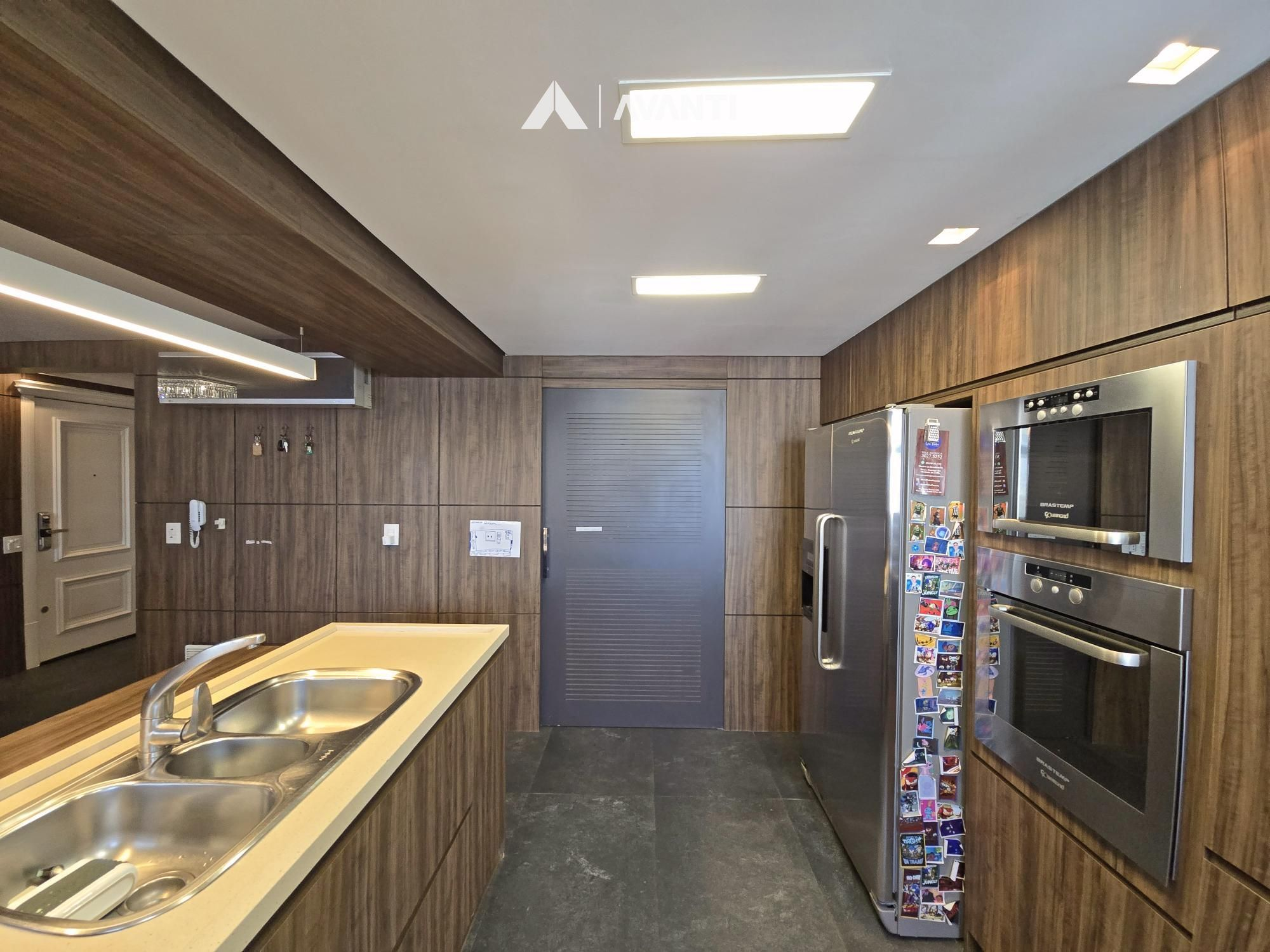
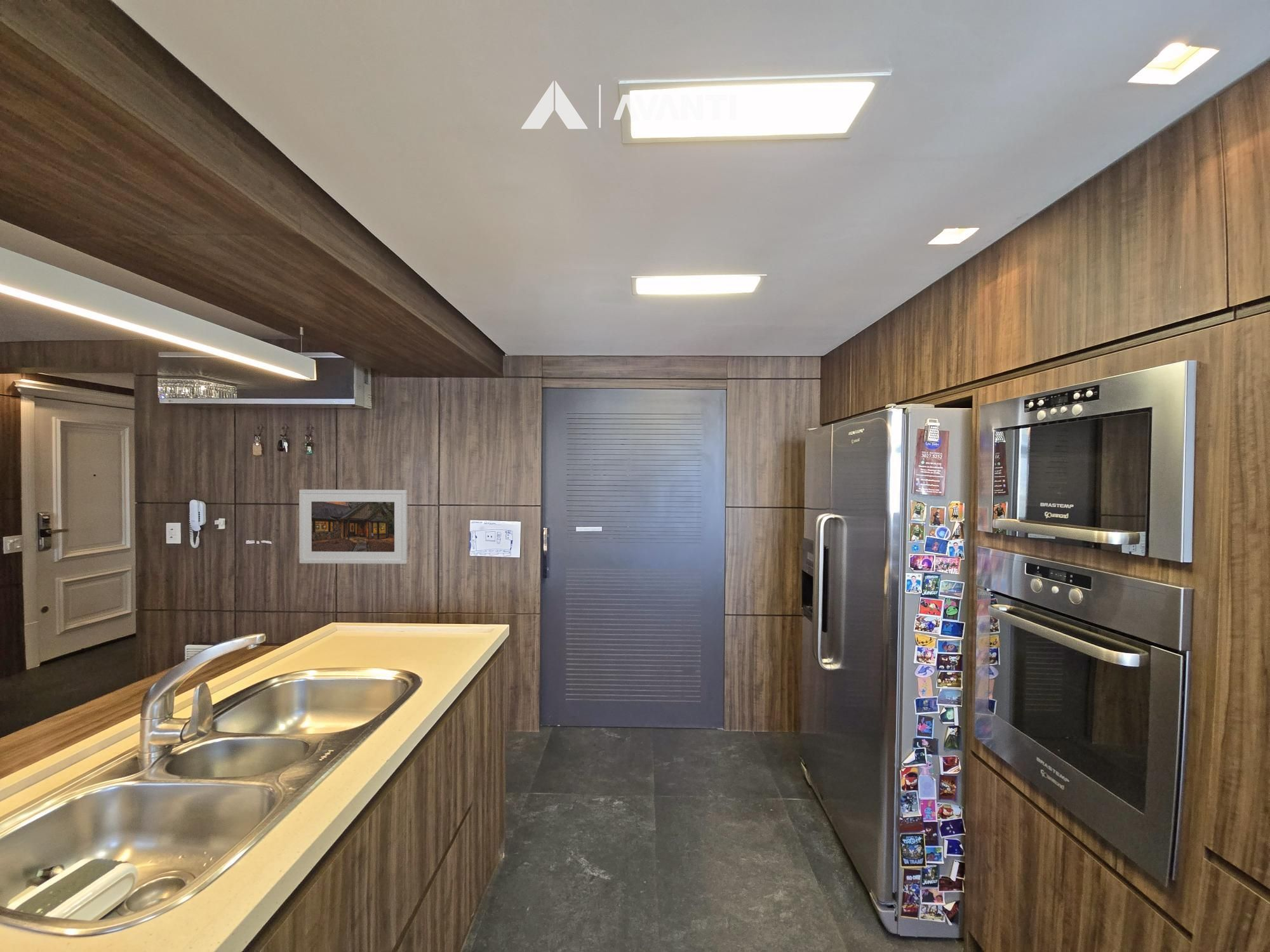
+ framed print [298,489,408,564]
